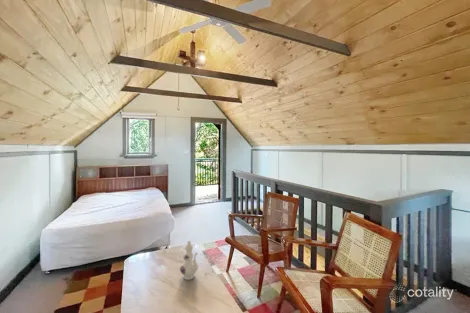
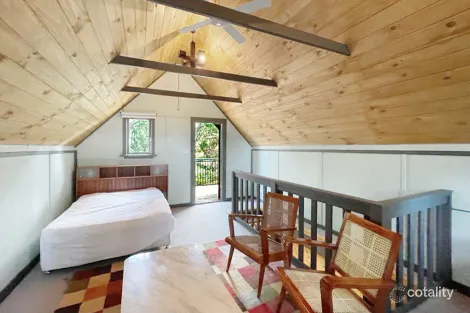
- chinaware [179,240,199,281]
